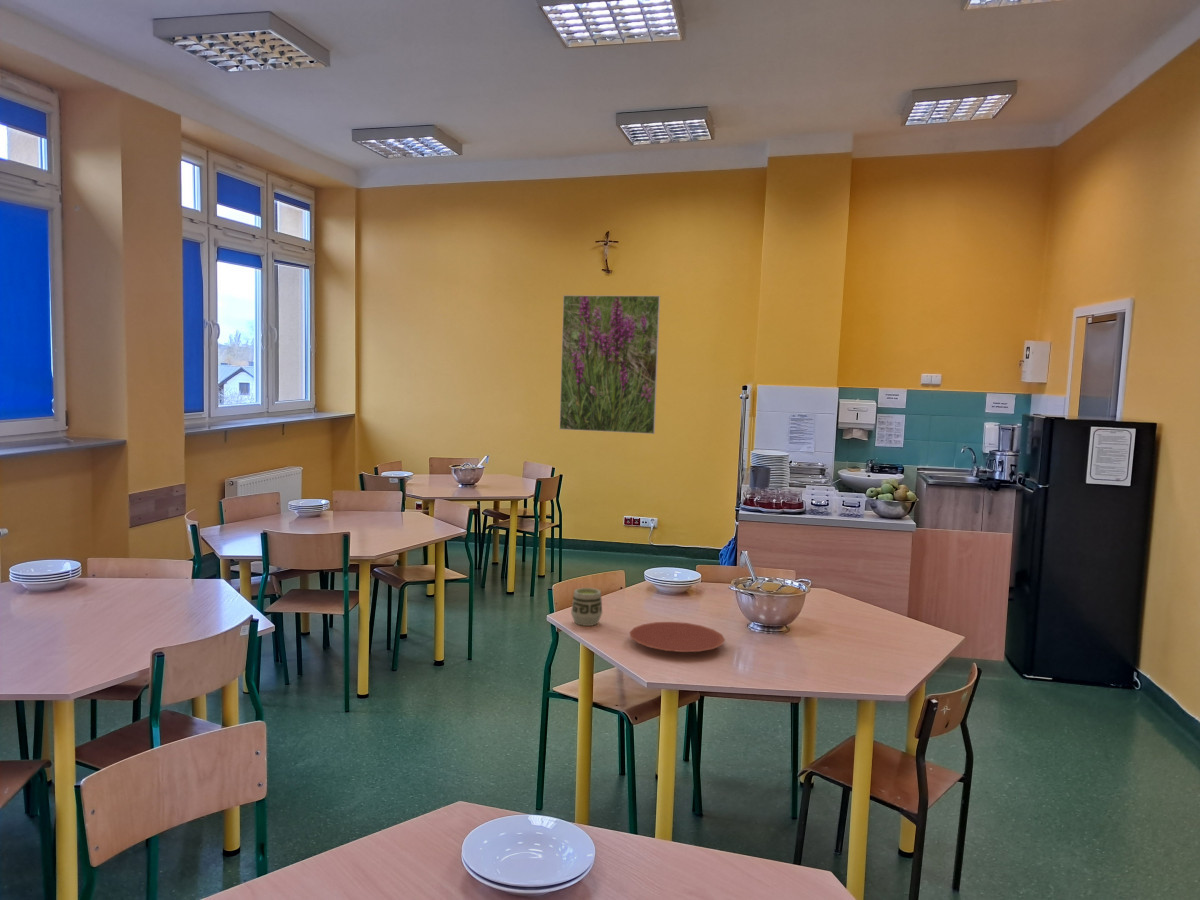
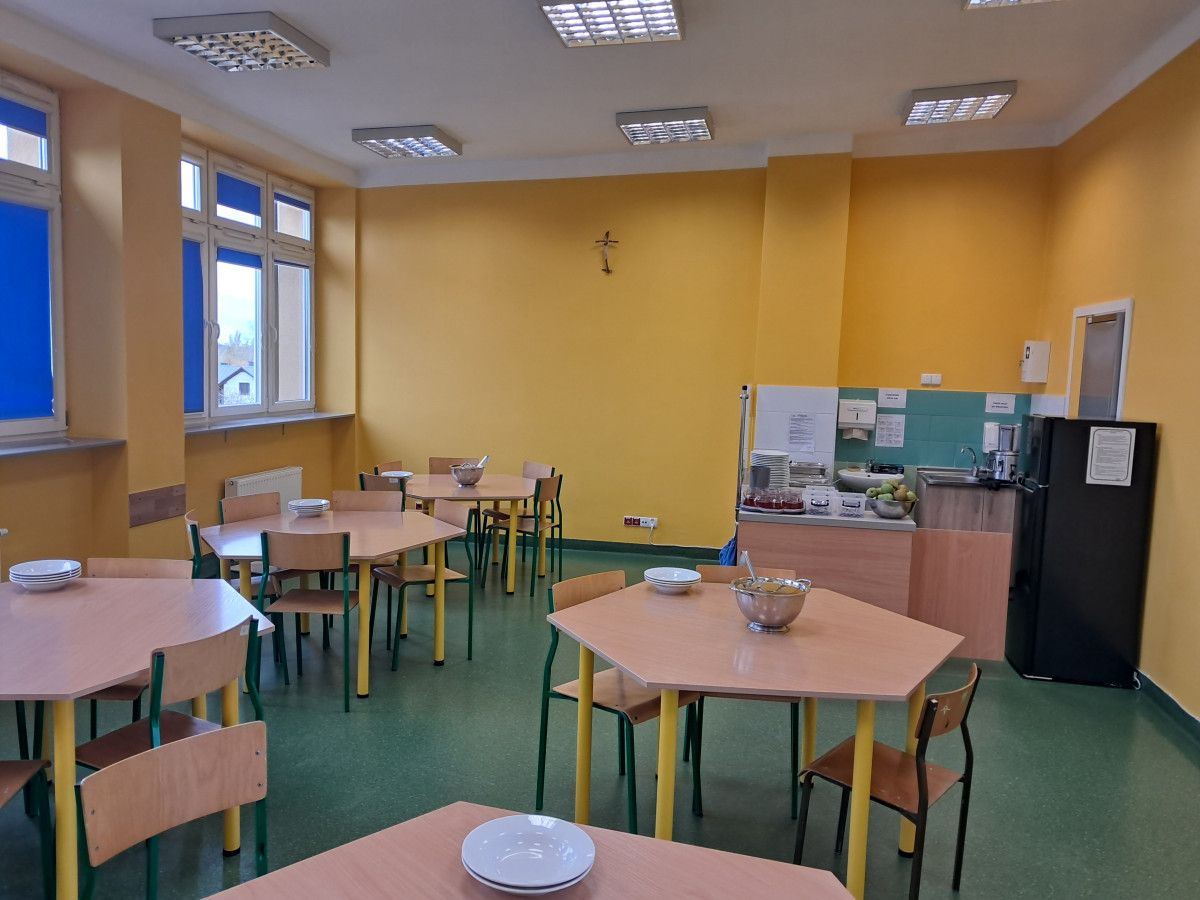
- plate [629,621,726,653]
- cup [570,587,603,627]
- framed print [558,294,661,435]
